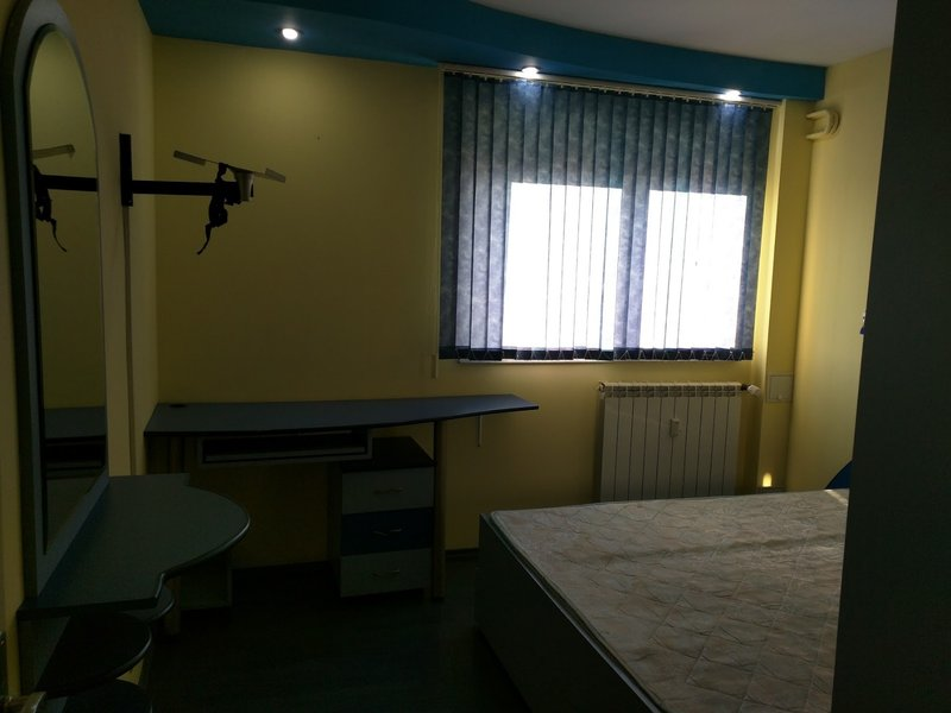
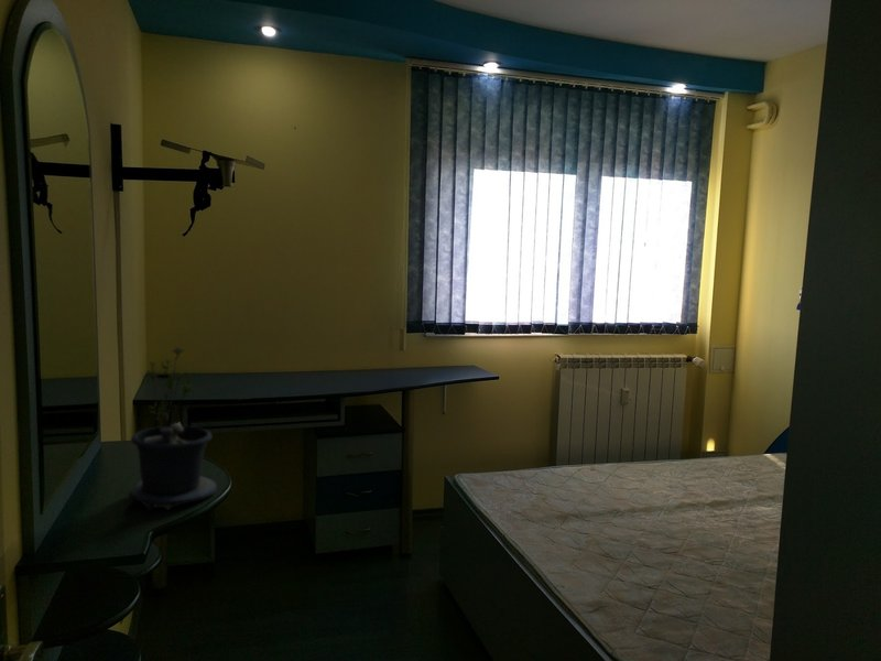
+ potted plant [128,346,218,511]
